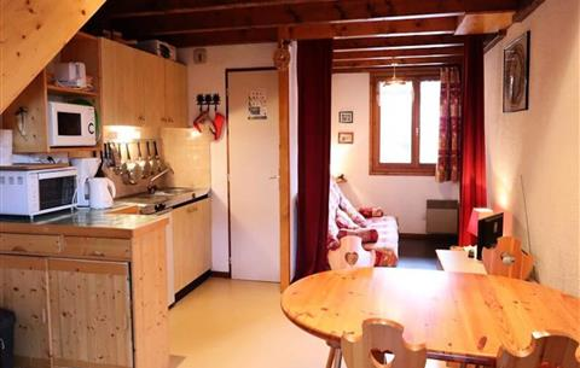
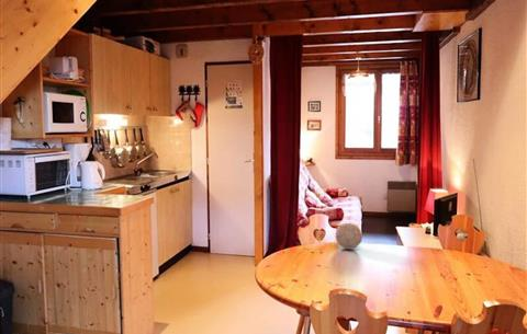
+ decorative ball [335,222,363,251]
